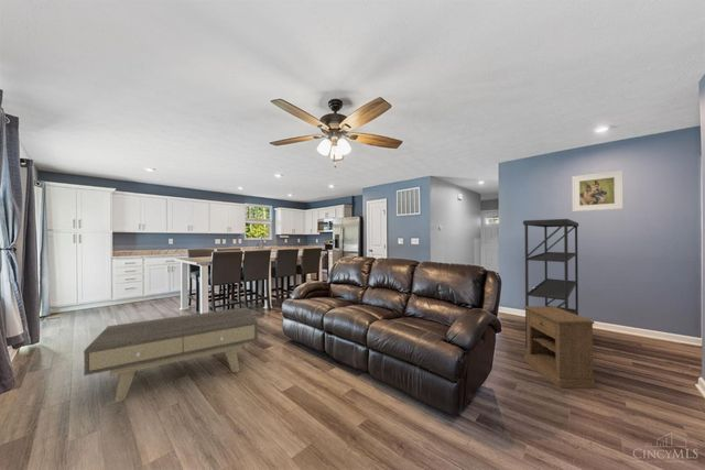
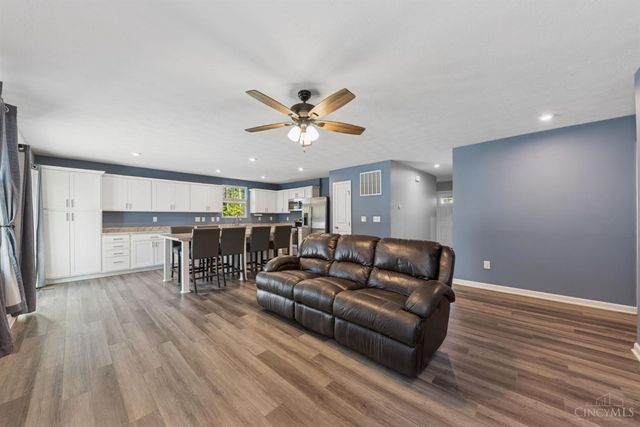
- coffee table [83,306,259,403]
- nightstand [523,305,596,389]
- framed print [571,170,625,212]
- shelving unit [522,218,579,349]
